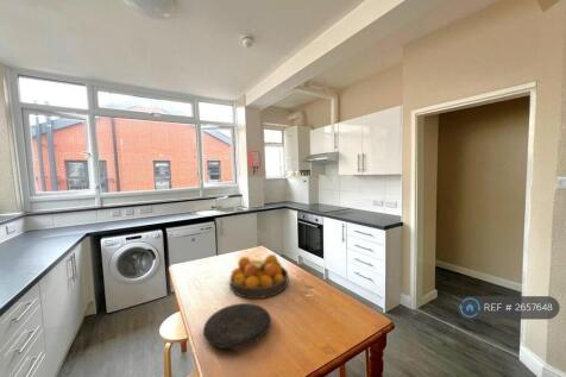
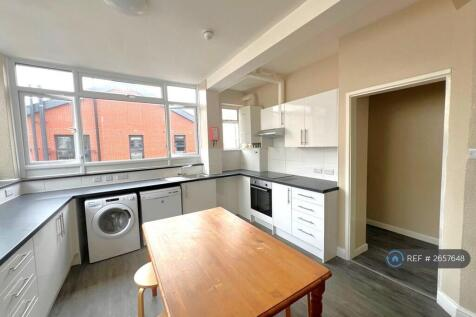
- plate [202,302,272,350]
- fruit bowl [228,253,290,300]
